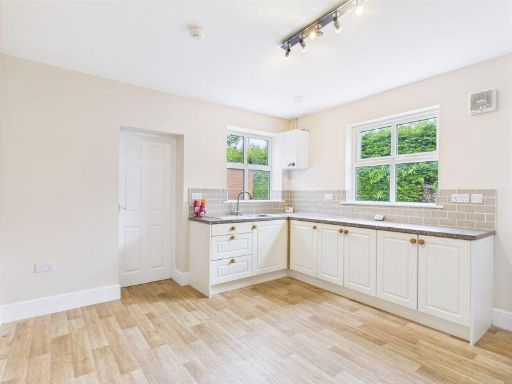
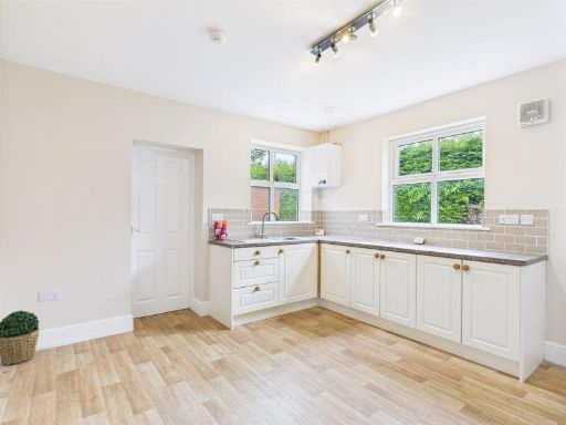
+ potted plant [0,310,41,366]
